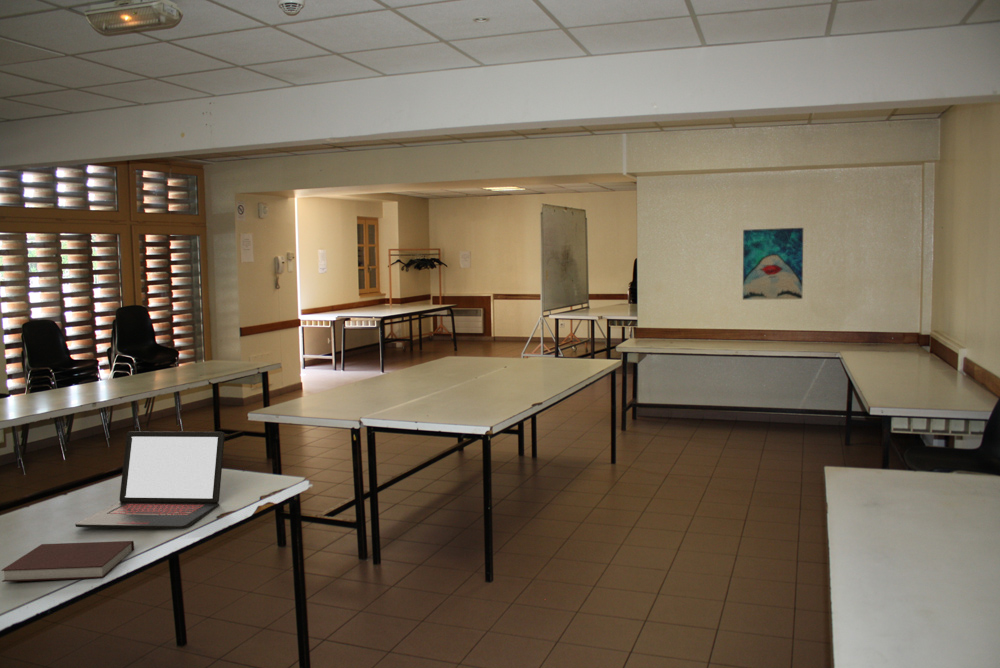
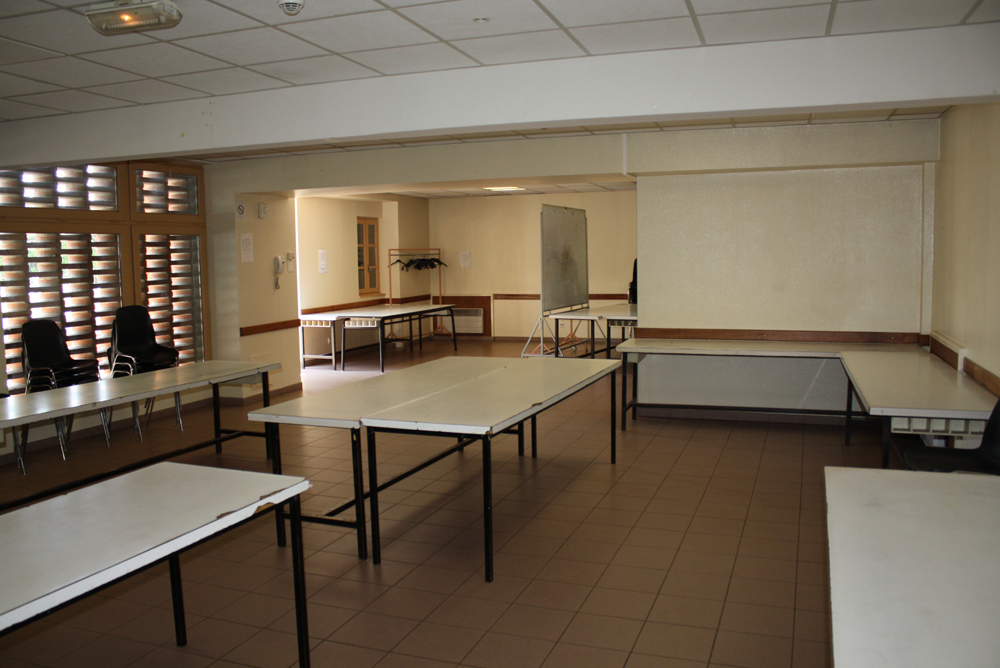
- notebook [0,540,135,583]
- wall art [742,227,804,300]
- laptop [74,431,226,530]
